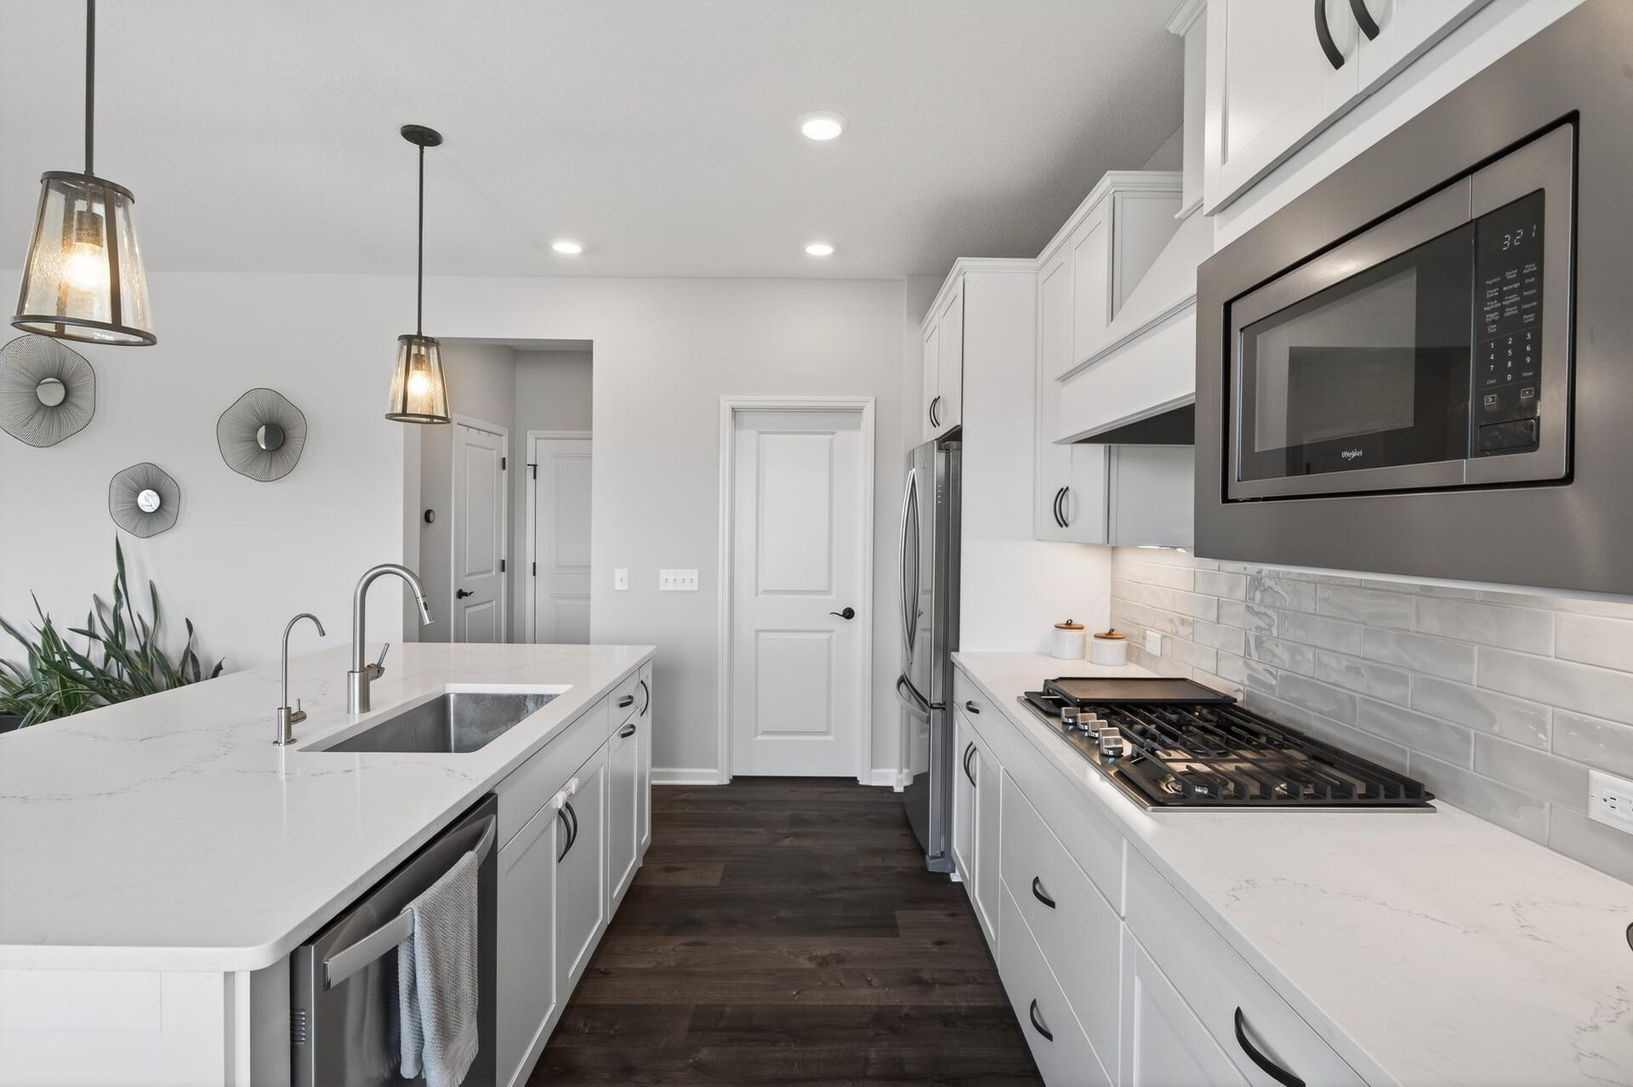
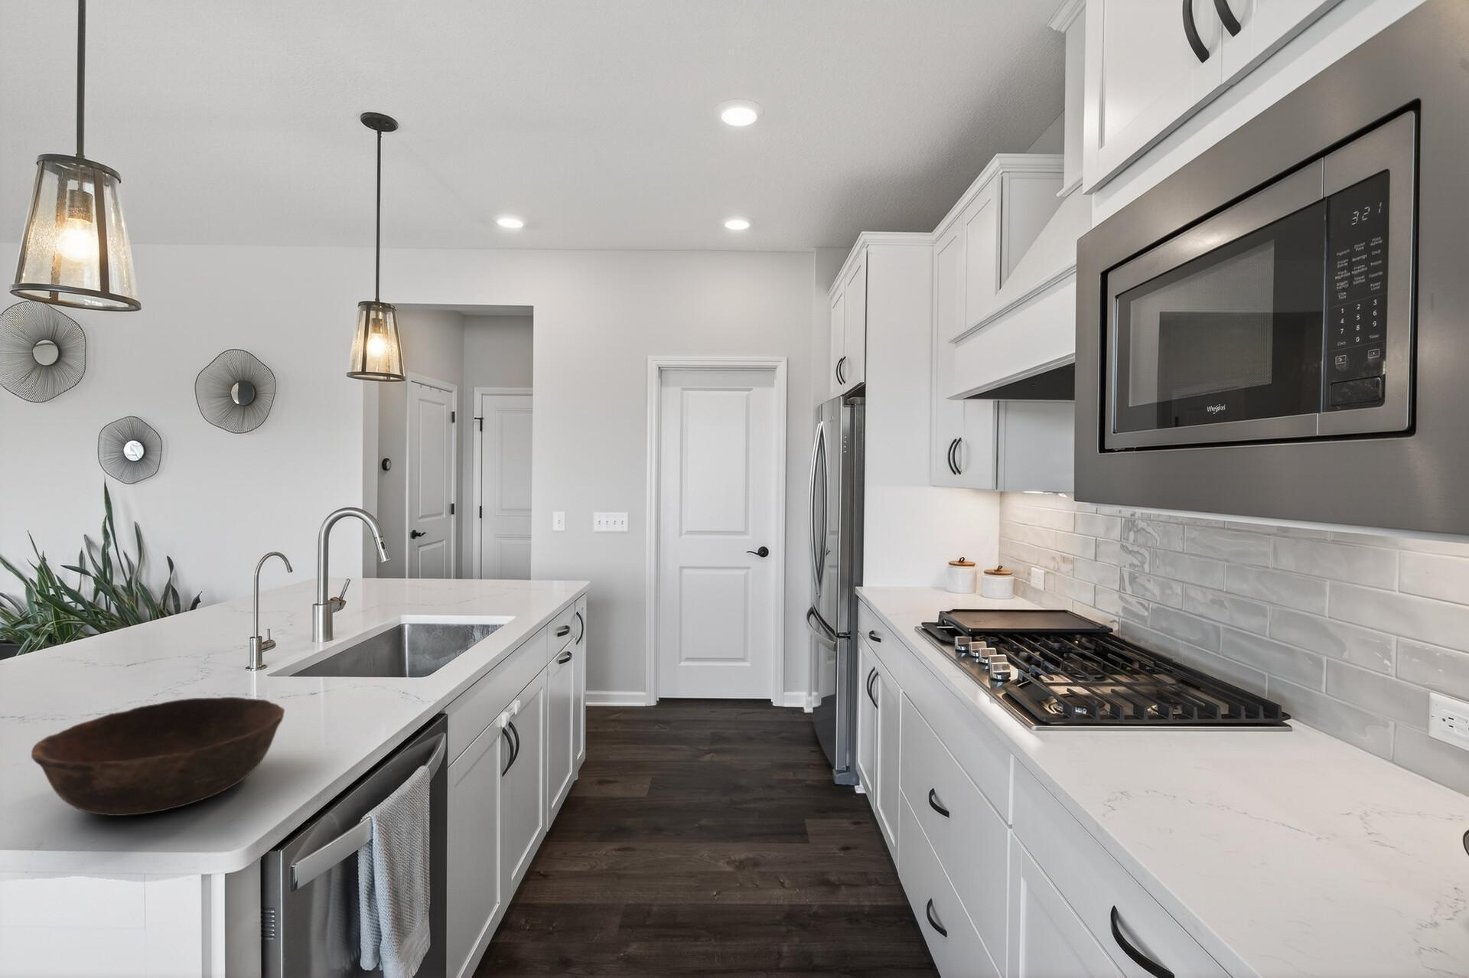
+ bowl [31,696,285,816]
